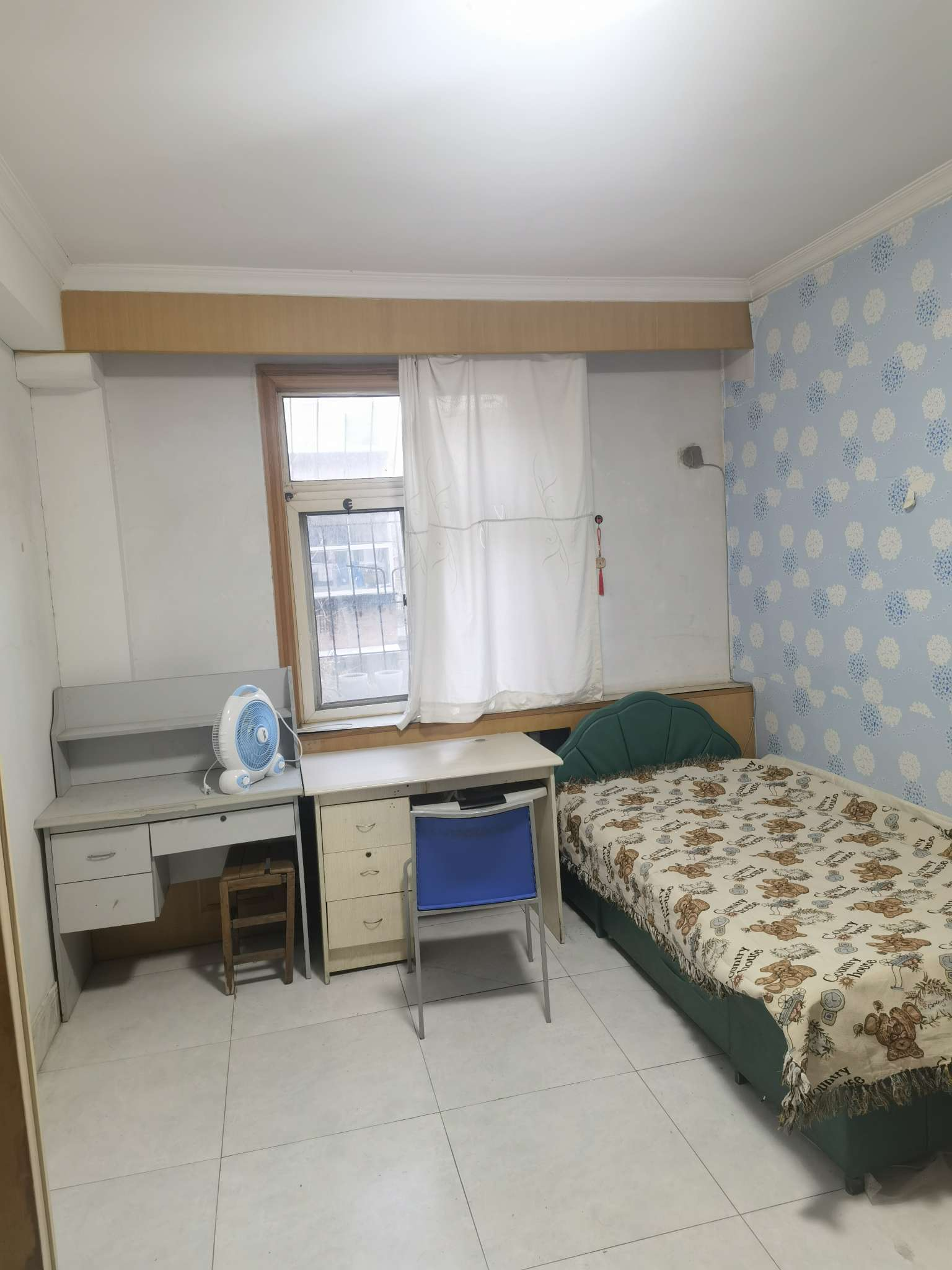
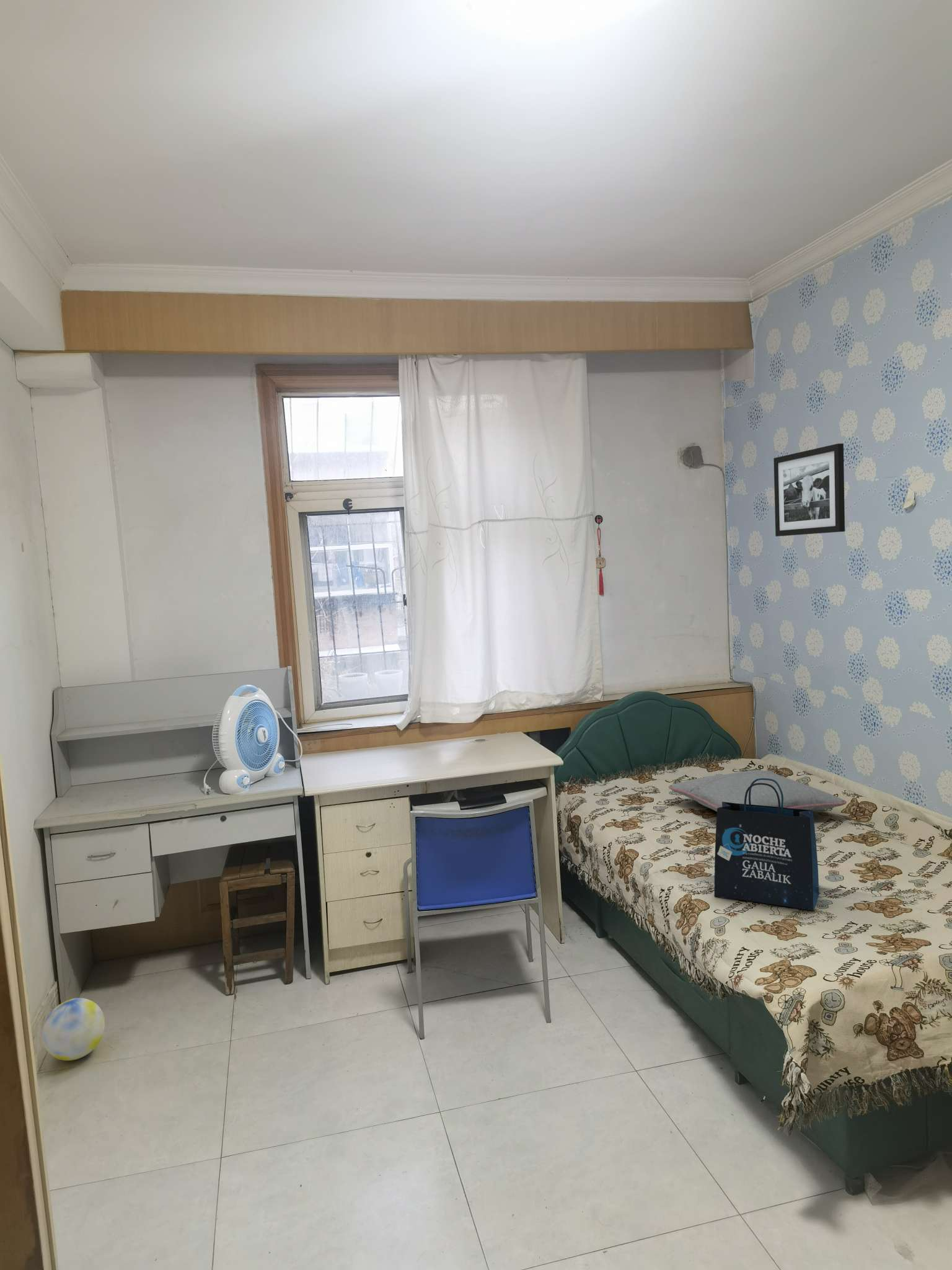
+ picture frame [773,443,845,537]
+ tote bag [713,778,820,912]
+ pillow [668,770,847,812]
+ ball [42,997,105,1061]
